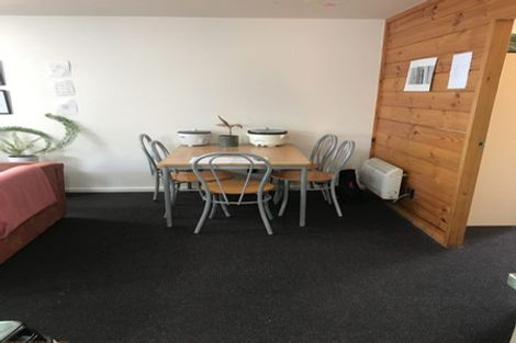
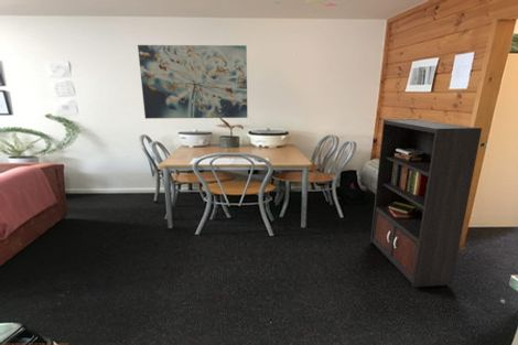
+ wall art [137,44,248,120]
+ bookcase [369,118,506,304]
